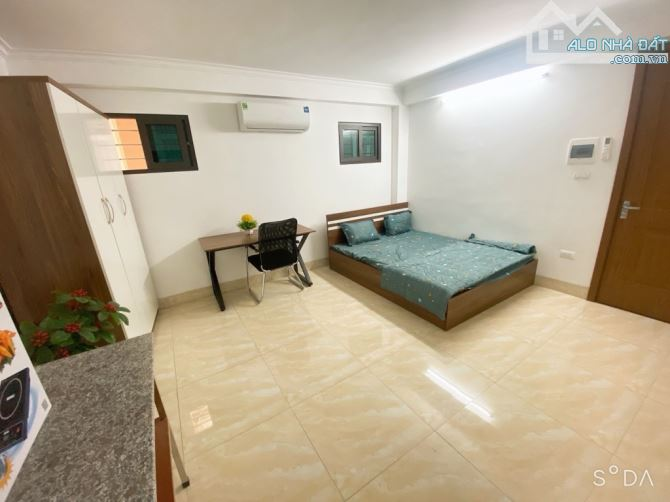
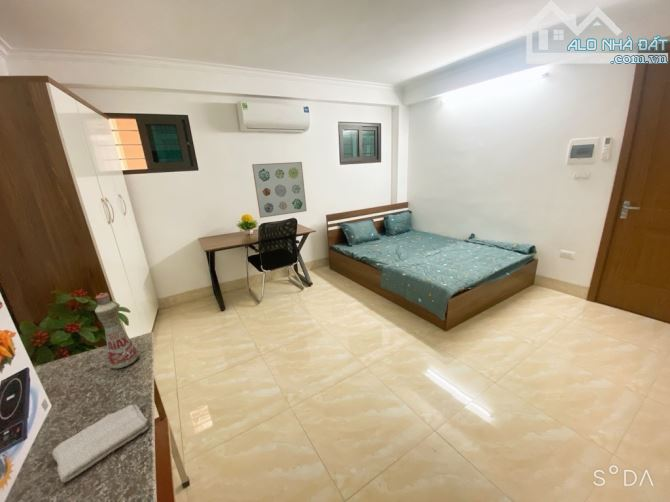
+ washcloth [51,403,149,484]
+ bottle [94,292,140,370]
+ wall art [251,161,307,219]
